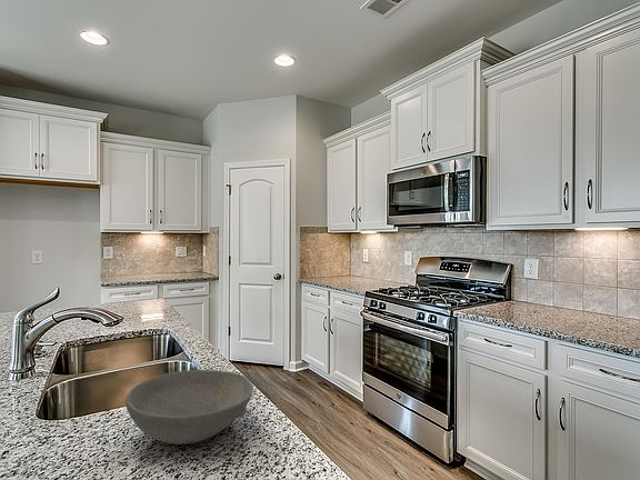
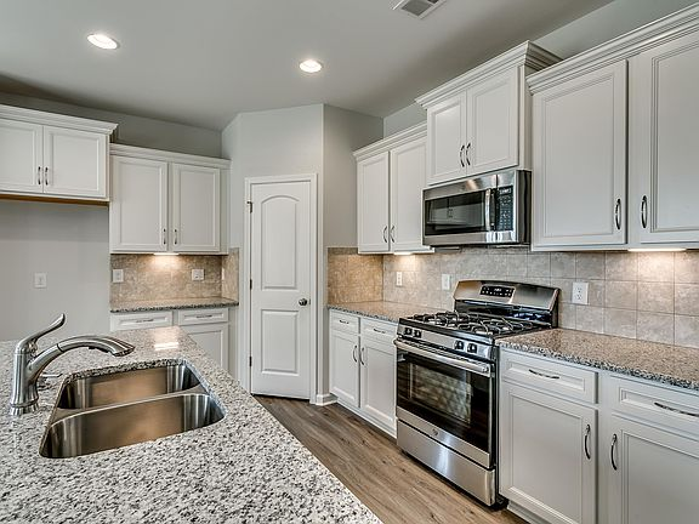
- bowl [124,369,254,446]
